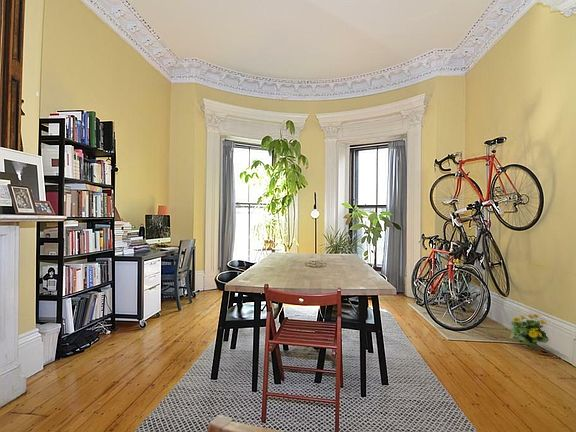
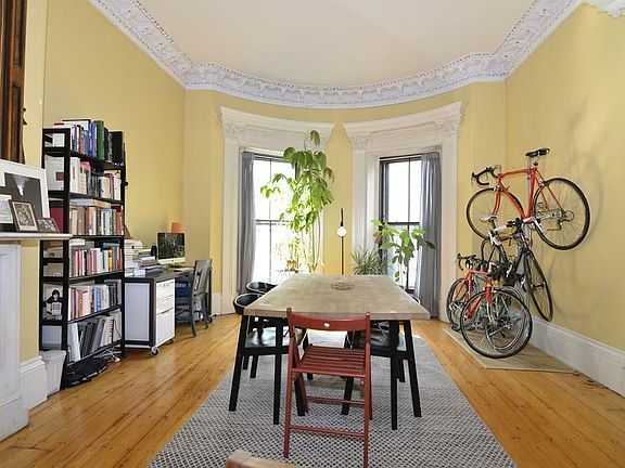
- flowering plant [509,313,550,349]
